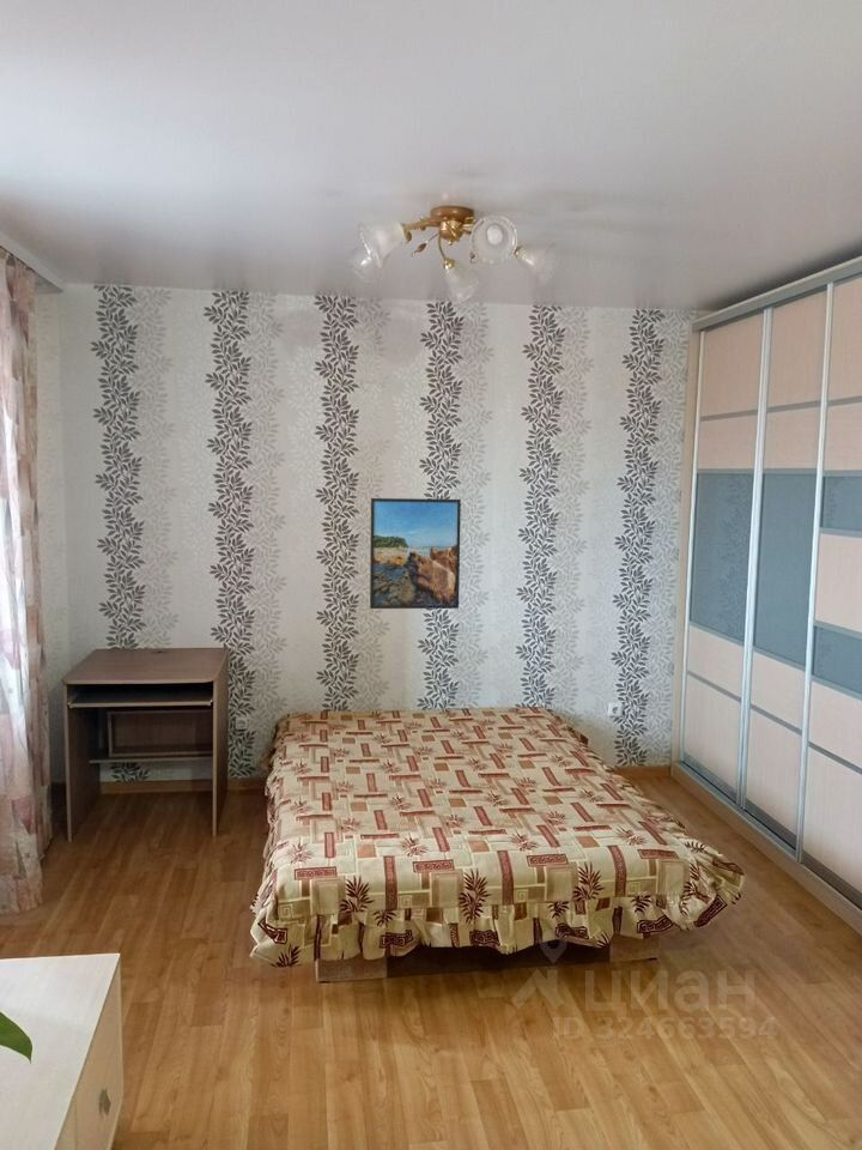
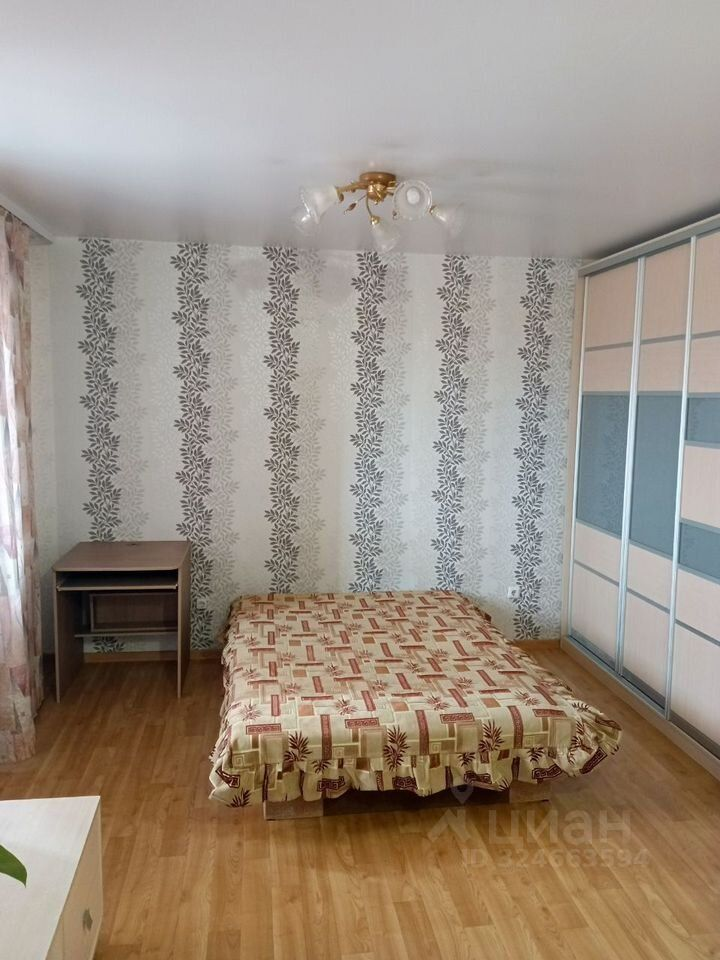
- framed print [369,497,462,610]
